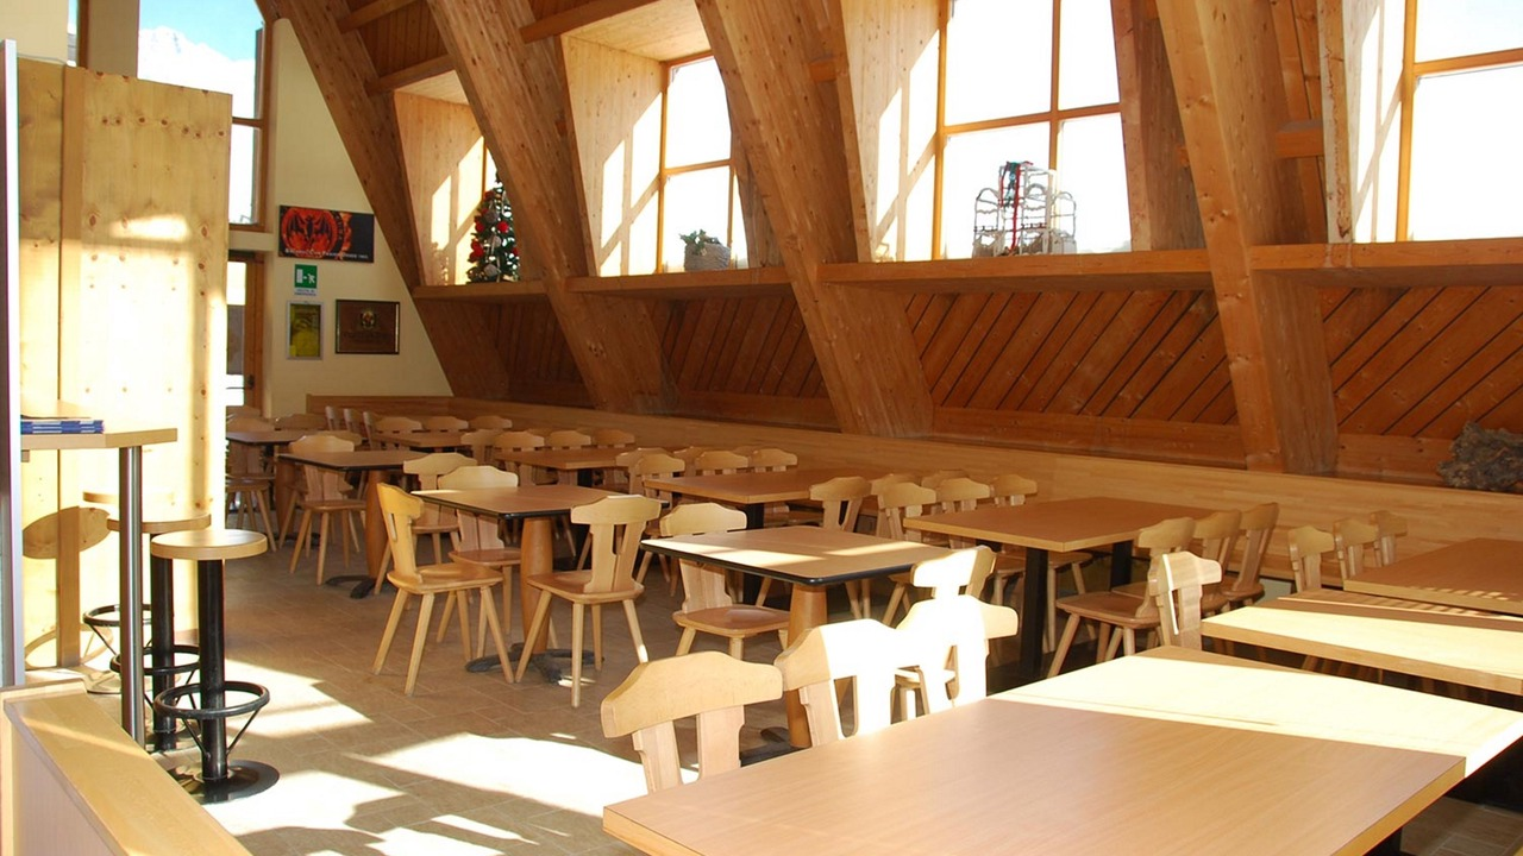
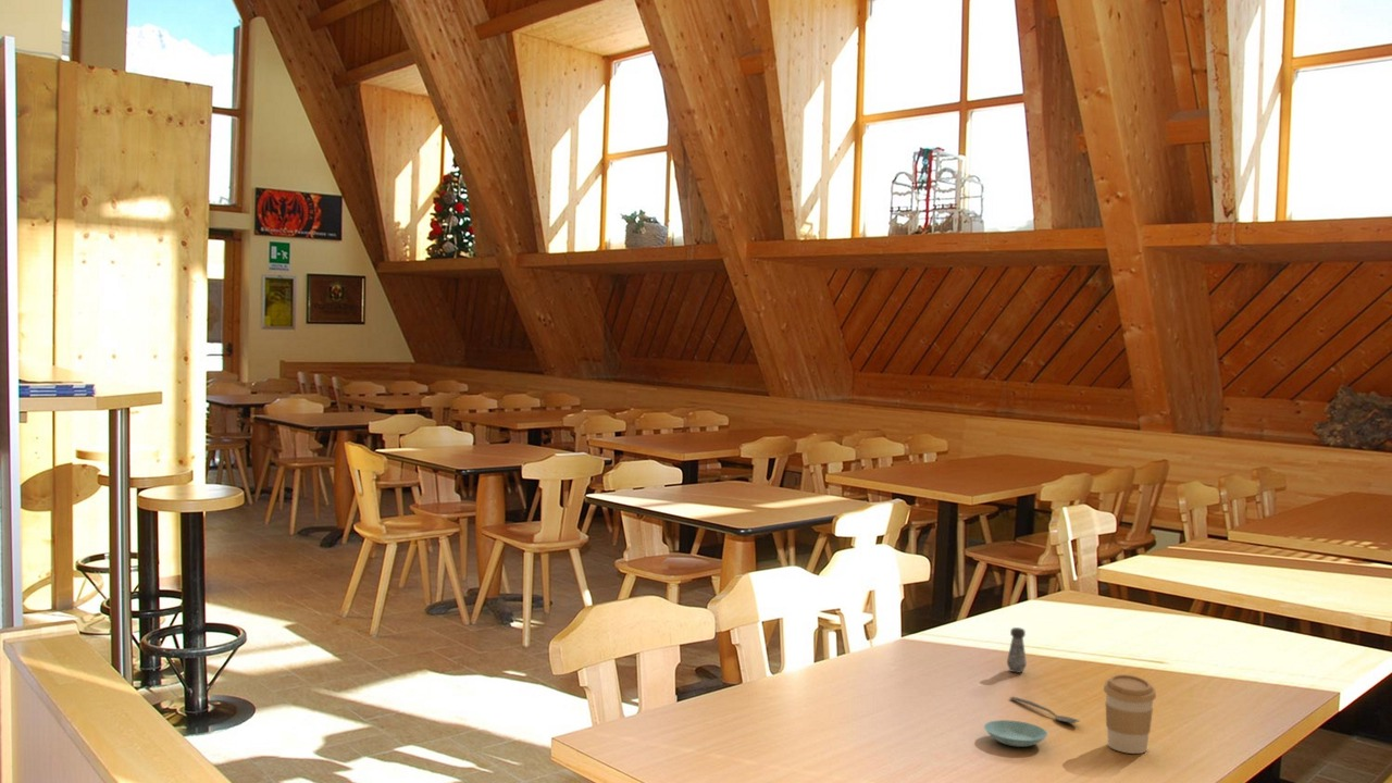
+ coffee cup [1103,673,1157,755]
+ salt shaker [1006,626,1028,673]
+ spoon [1008,696,1081,724]
+ saucer [983,719,1048,748]
